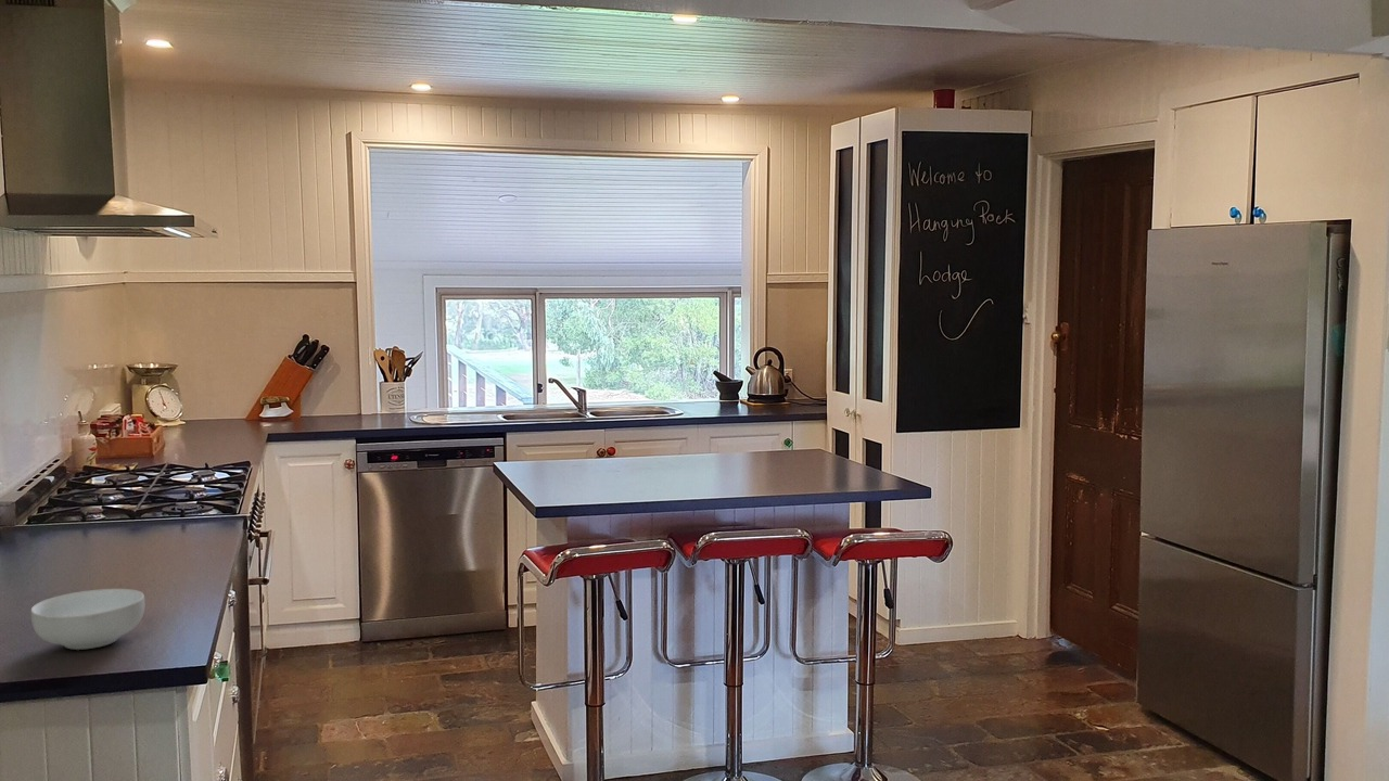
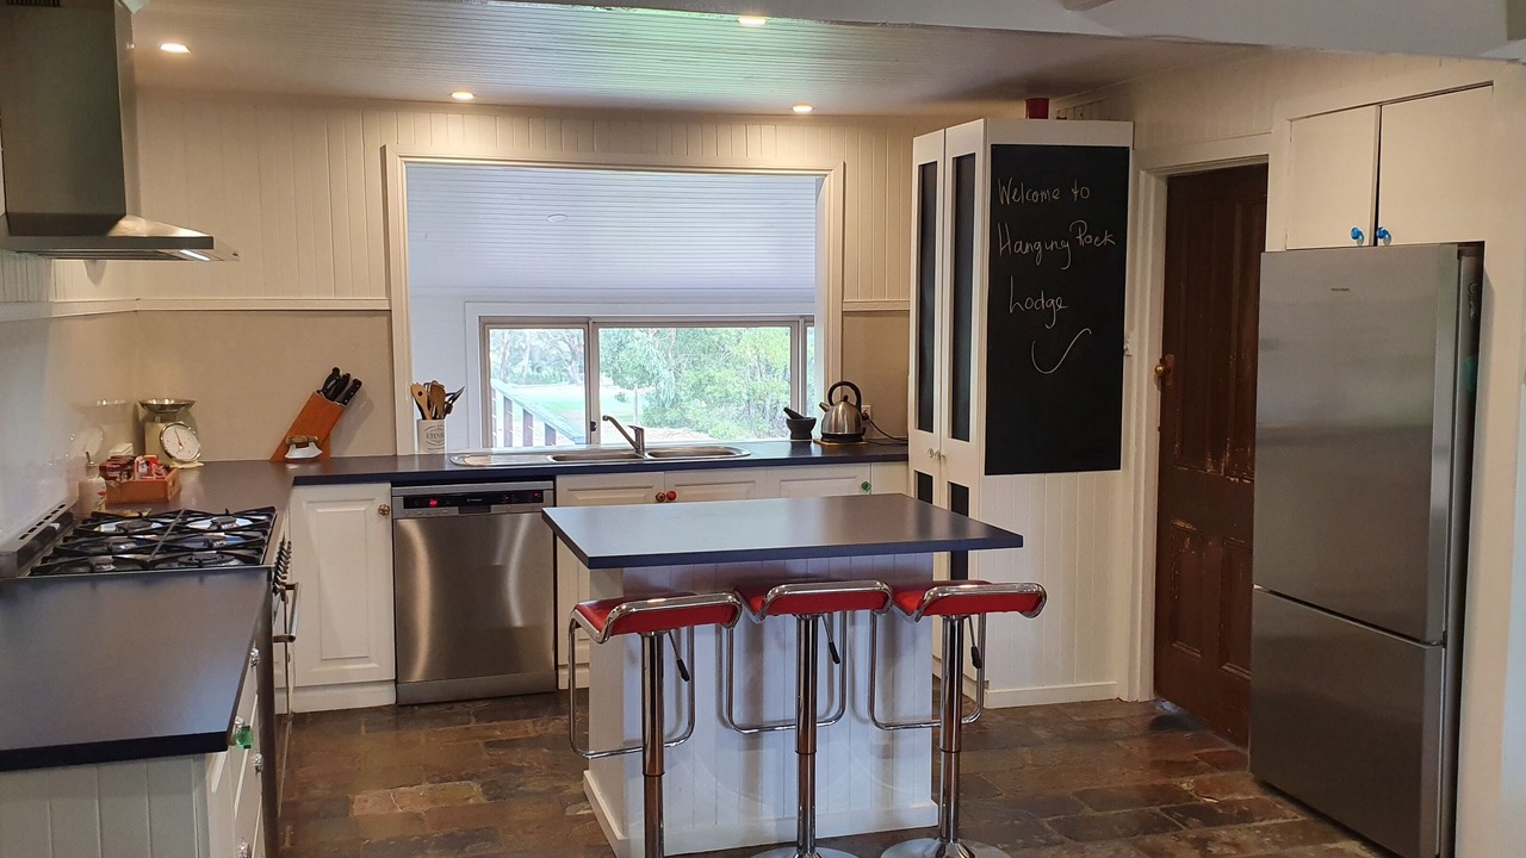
- cereal bowl [29,588,145,651]
